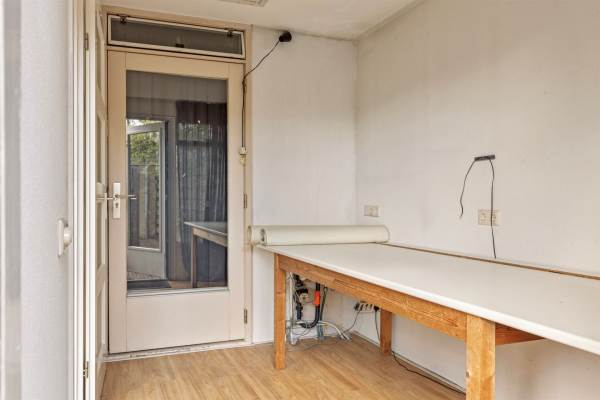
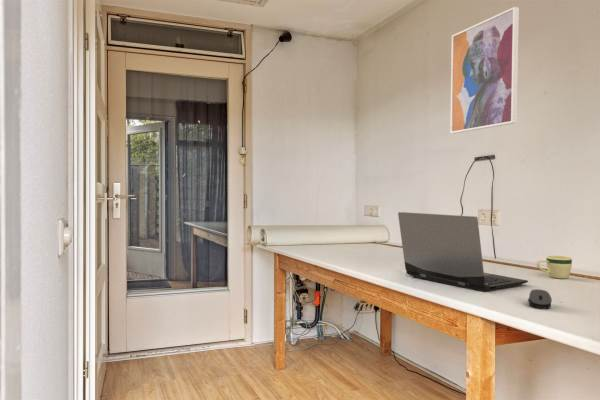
+ mug [536,255,573,280]
+ wall art [449,6,520,134]
+ computer mouse [527,288,553,310]
+ laptop computer [397,211,529,292]
